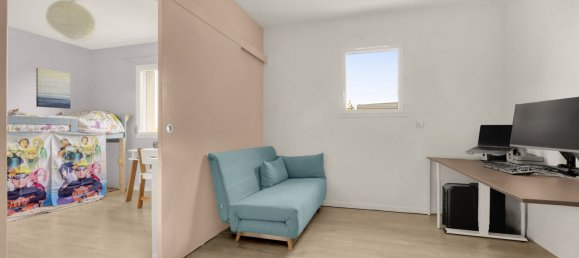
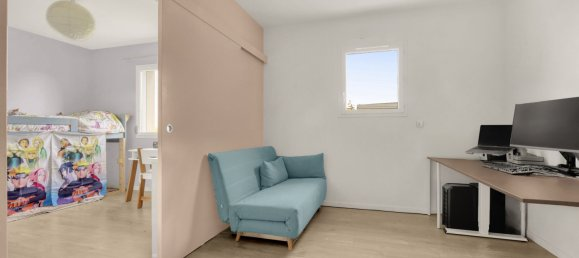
- wall art [35,67,71,110]
